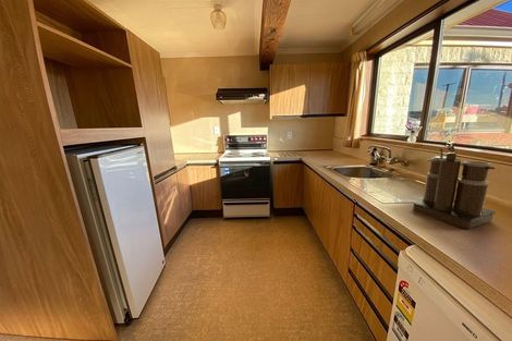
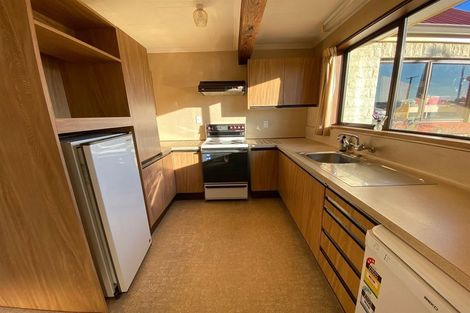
- coffee maker [412,139,497,230]
